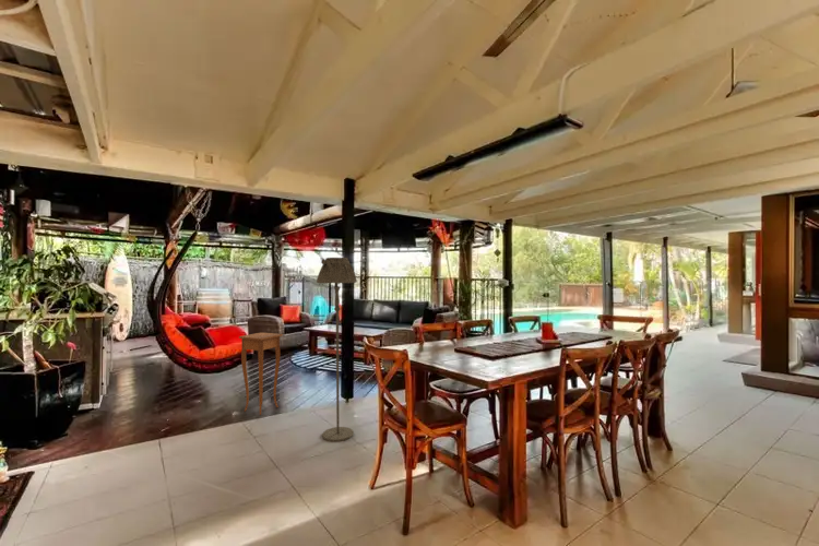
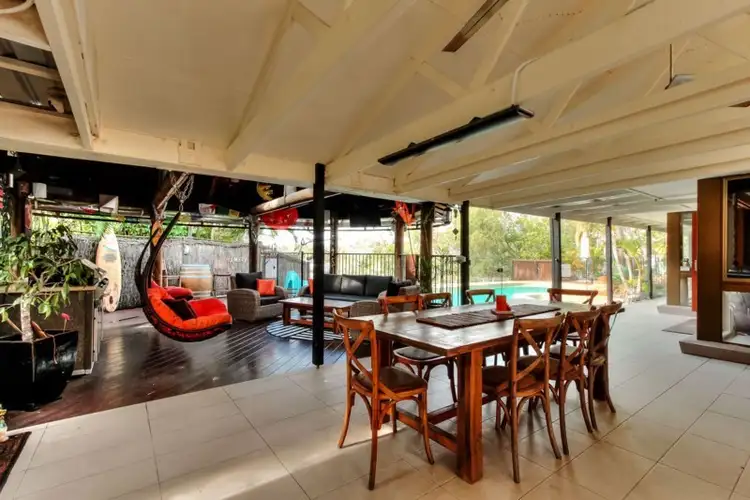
- floor lamp [316,257,358,442]
- side table [238,331,284,416]
